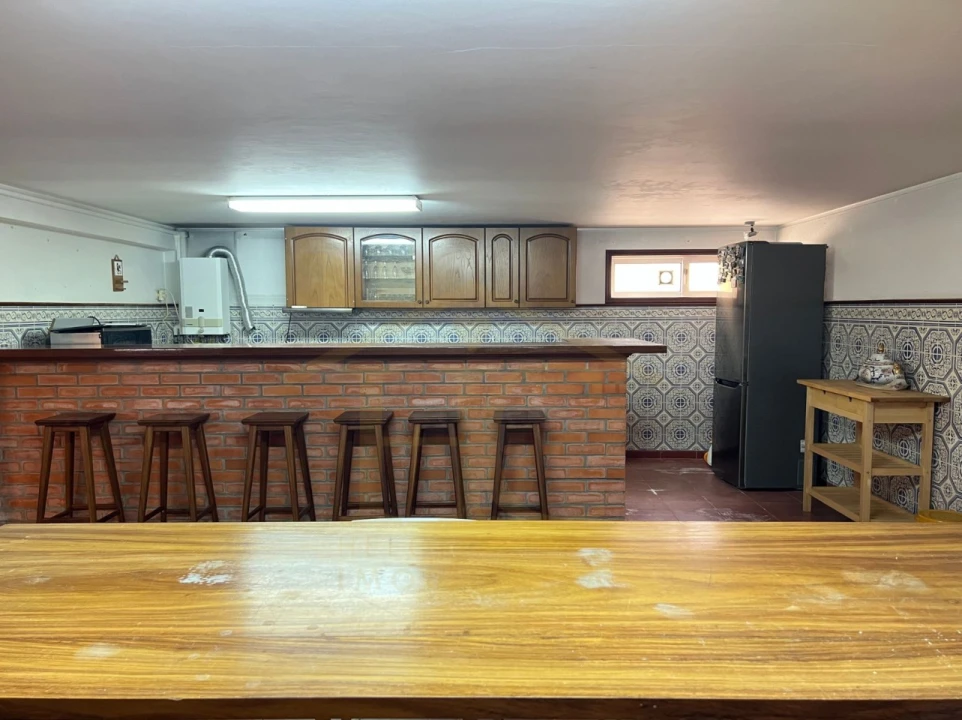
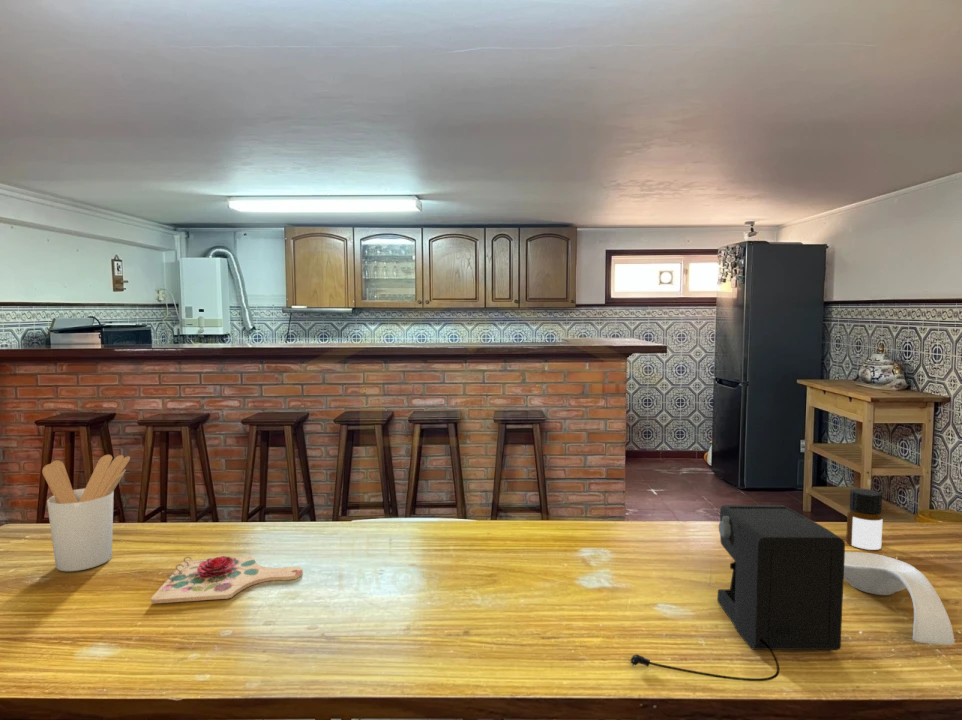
+ coffee maker [630,504,846,682]
+ bottle [845,487,883,551]
+ utensil holder [41,454,131,572]
+ spoon rest [844,551,955,646]
+ cutting board [150,555,304,604]
